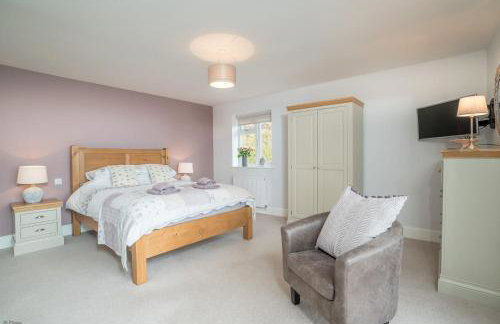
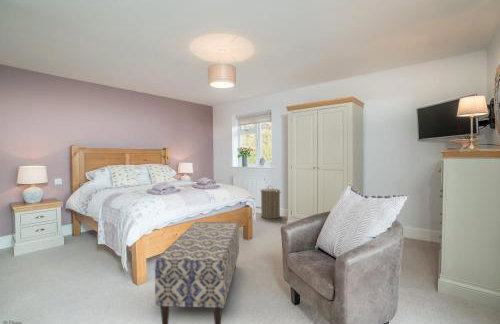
+ bench [154,221,240,324]
+ laundry hamper [260,185,282,220]
